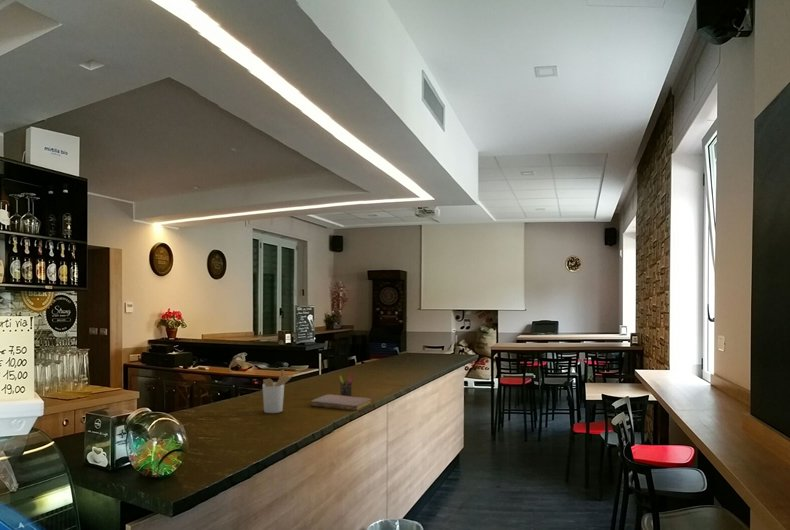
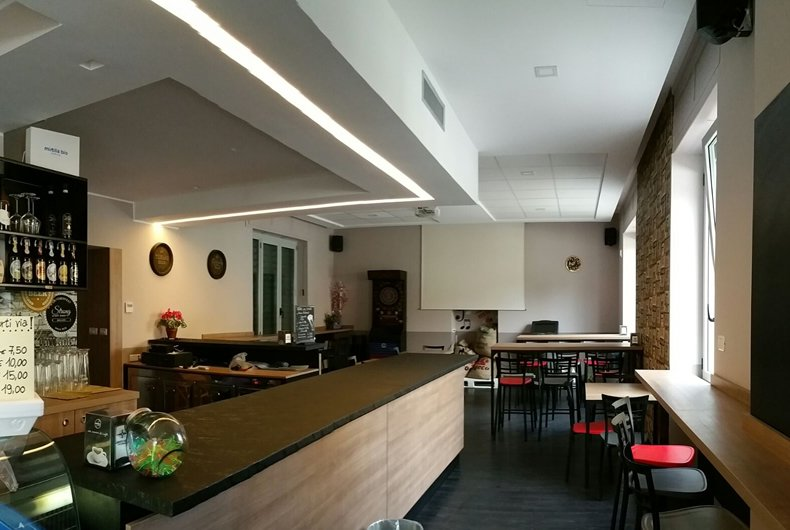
- notebook [309,393,373,412]
- pen holder [338,371,356,397]
- utensil holder [262,369,294,414]
